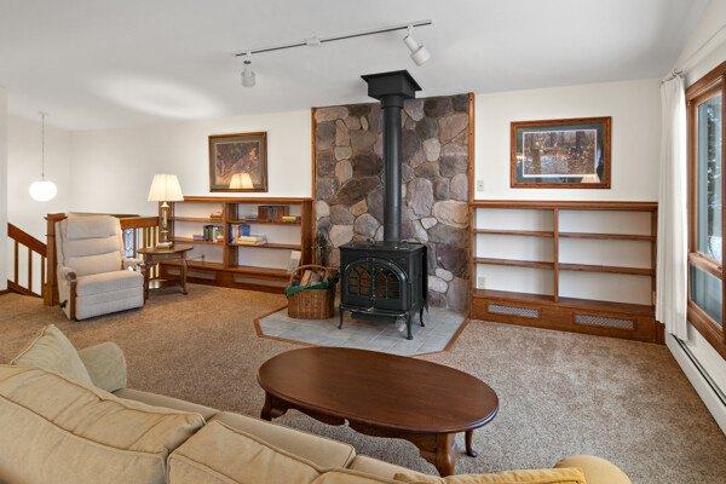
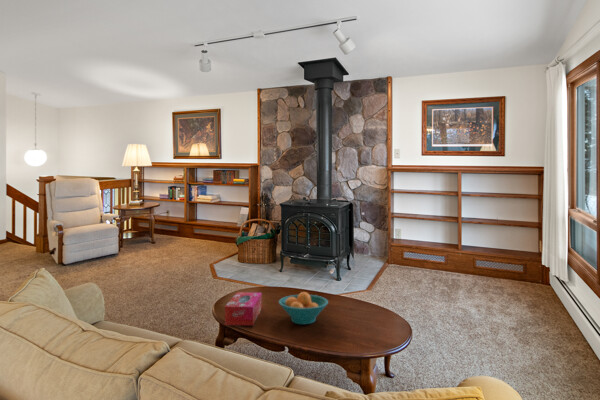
+ tissue box [224,291,263,327]
+ fruit bowl [278,291,329,325]
